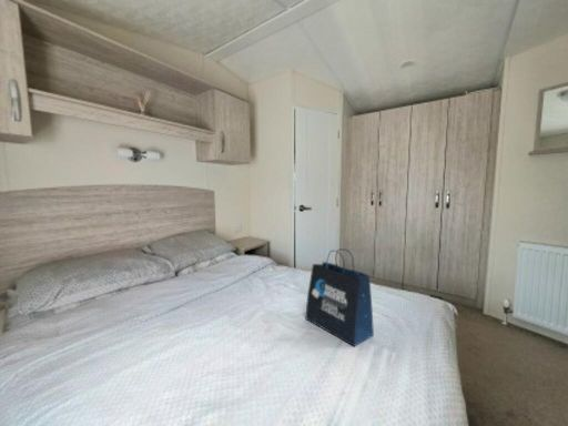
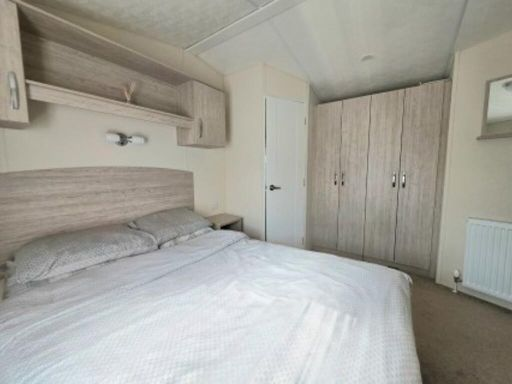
- tote bag [304,247,375,347]
